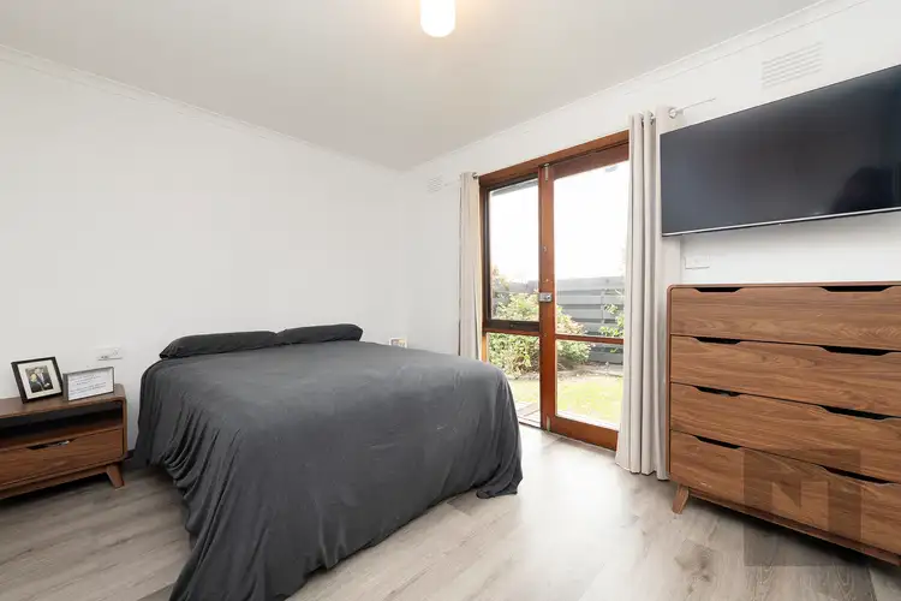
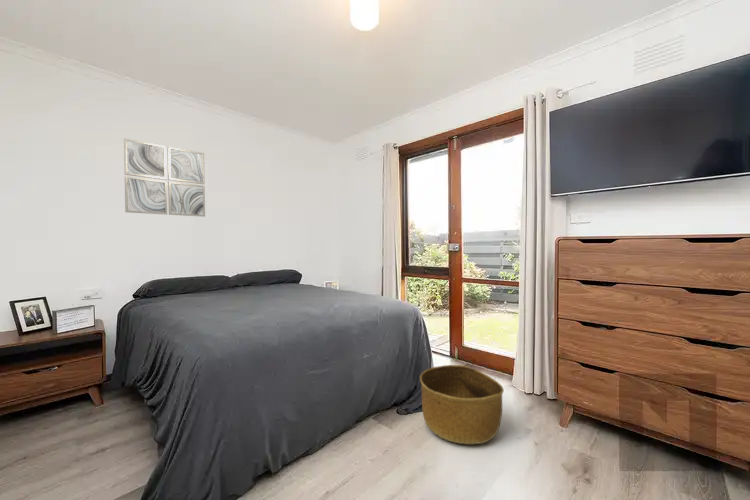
+ wall art [123,137,206,218]
+ basket [419,364,505,445]
